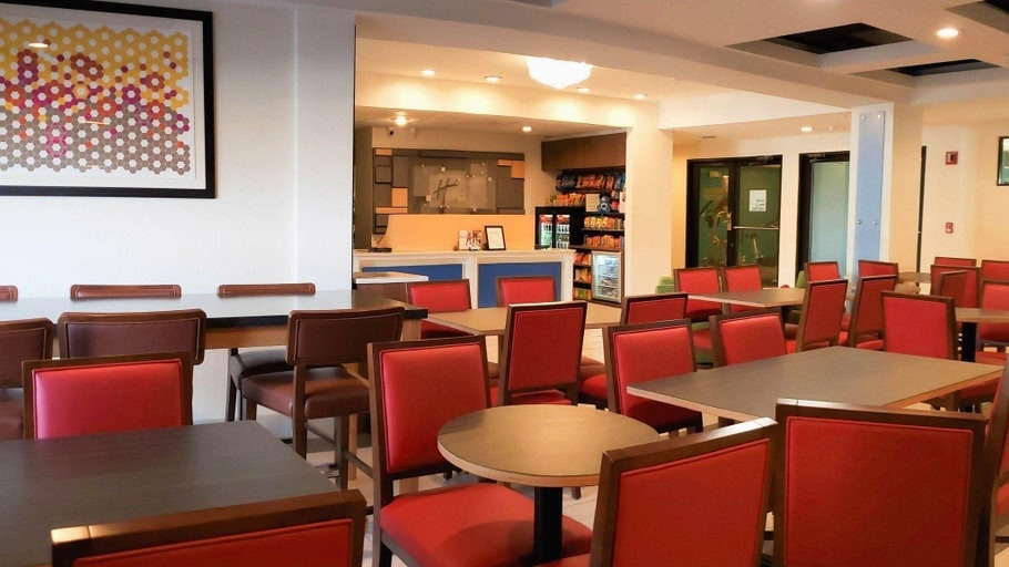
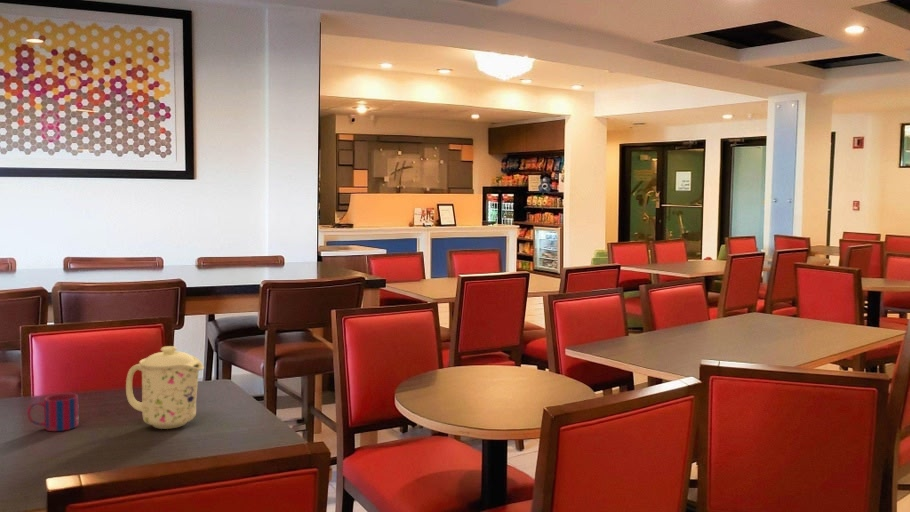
+ mug [26,392,80,432]
+ mug [125,345,205,430]
